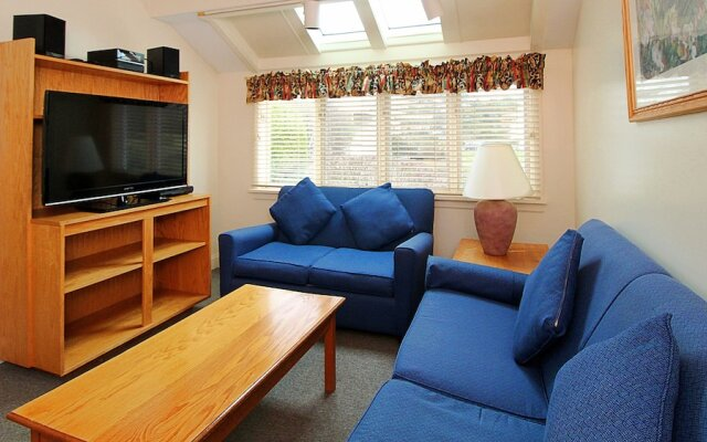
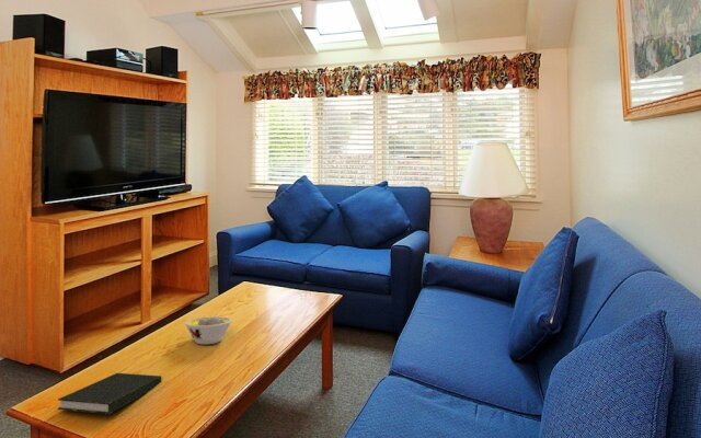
+ bowl [184,315,232,345]
+ book [57,372,162,415]
